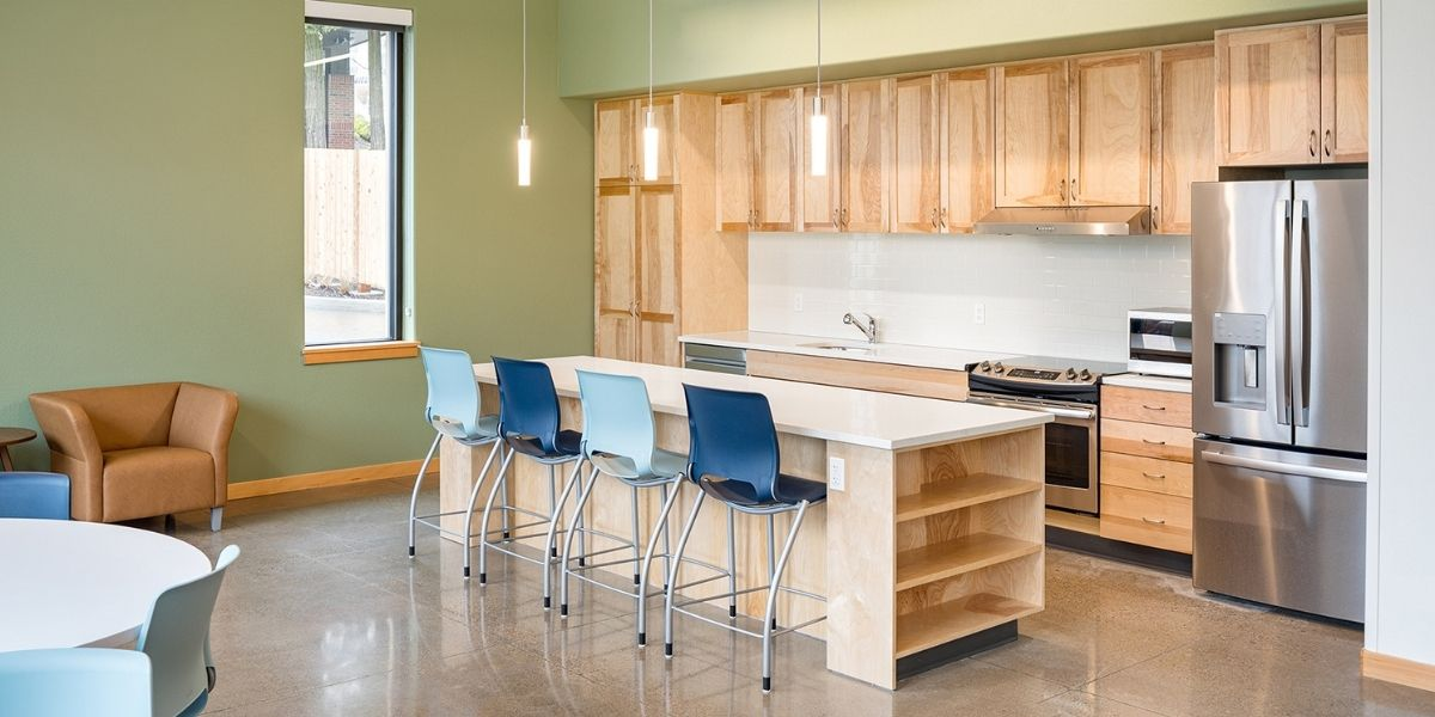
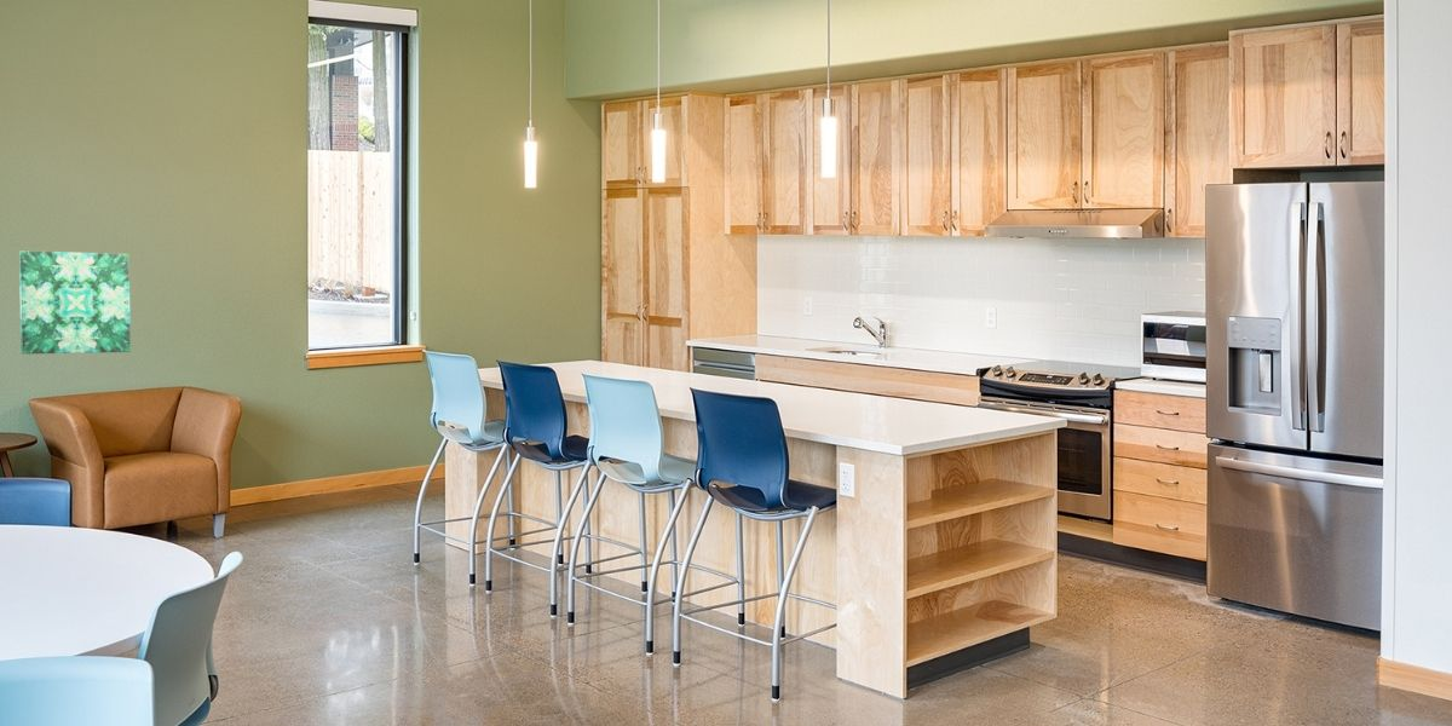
+ wall art [18,249,132,355]
